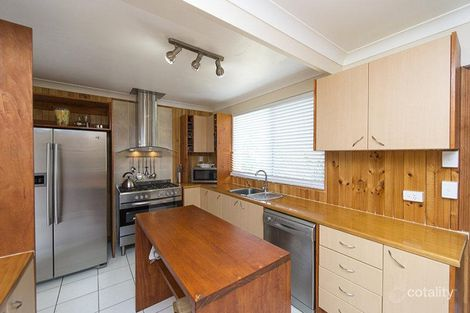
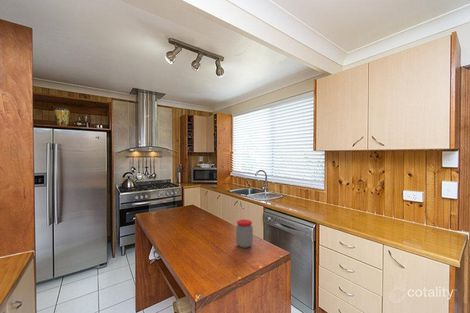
+ jar [235,218,254,249]
